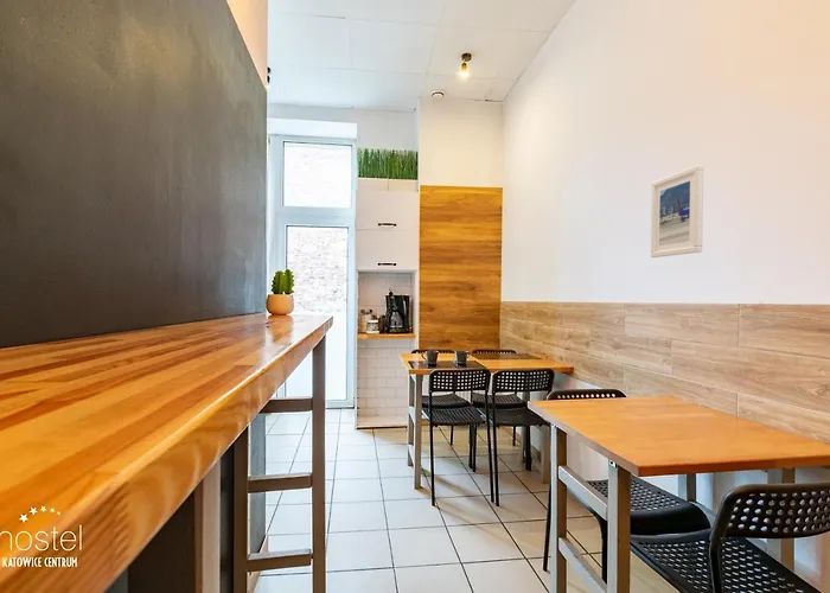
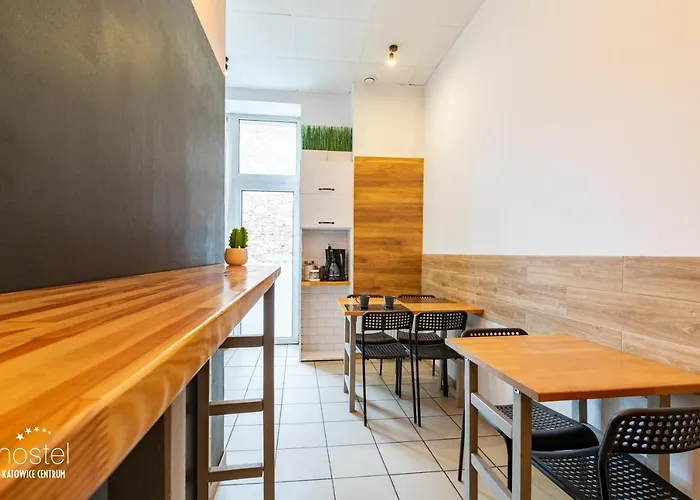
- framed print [650,164,704,259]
